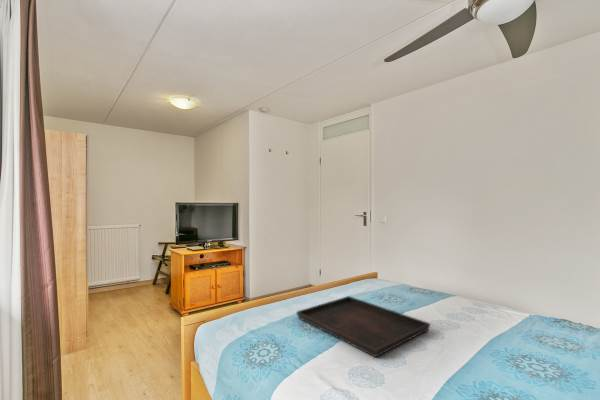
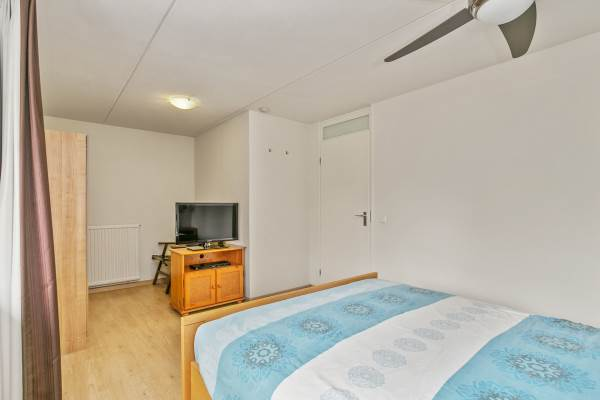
- serving tray [295,295,431,358]
